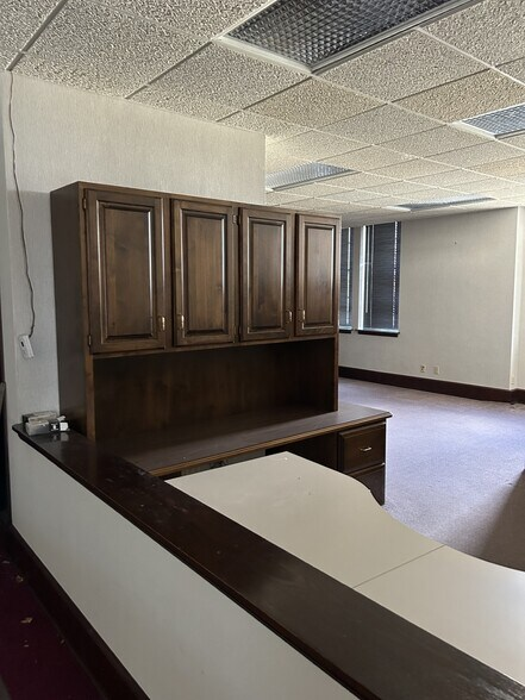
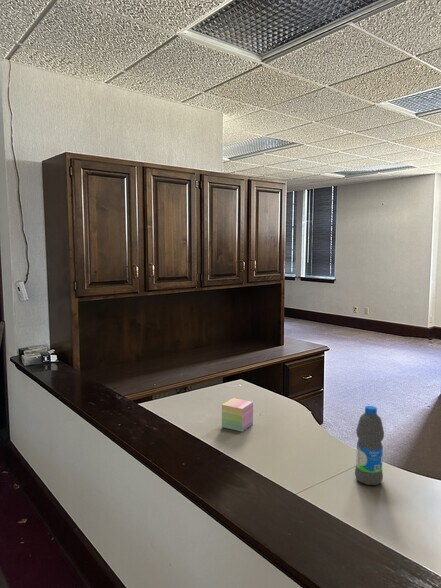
+ water bottle [354,405,385,486]
+ sticky notes [221,397,254,433]
